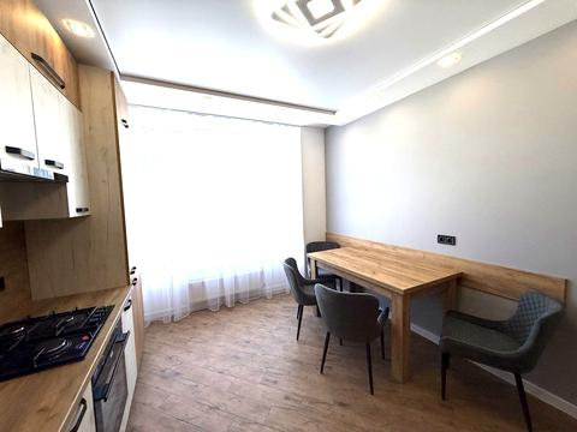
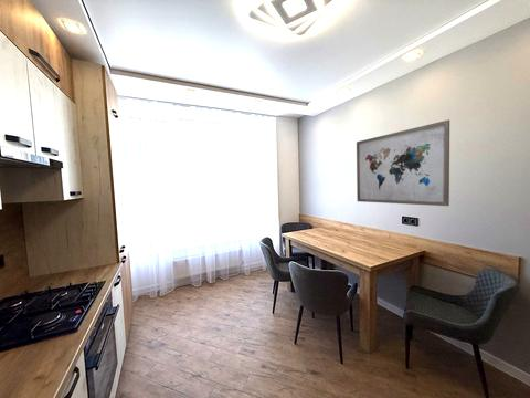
+ wall art [356,119,451,207]
